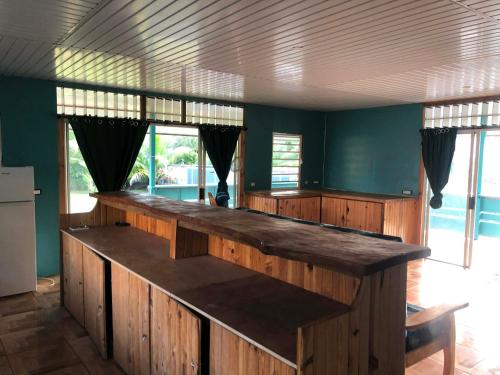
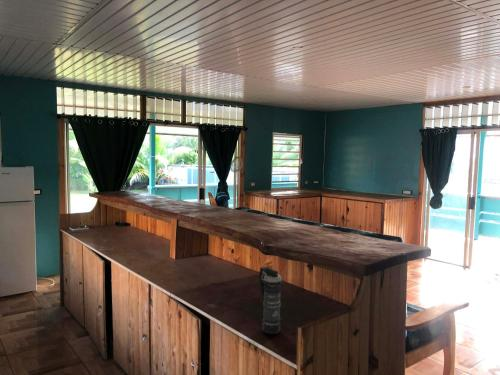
+ smoke grenade [258,266,283,335]
